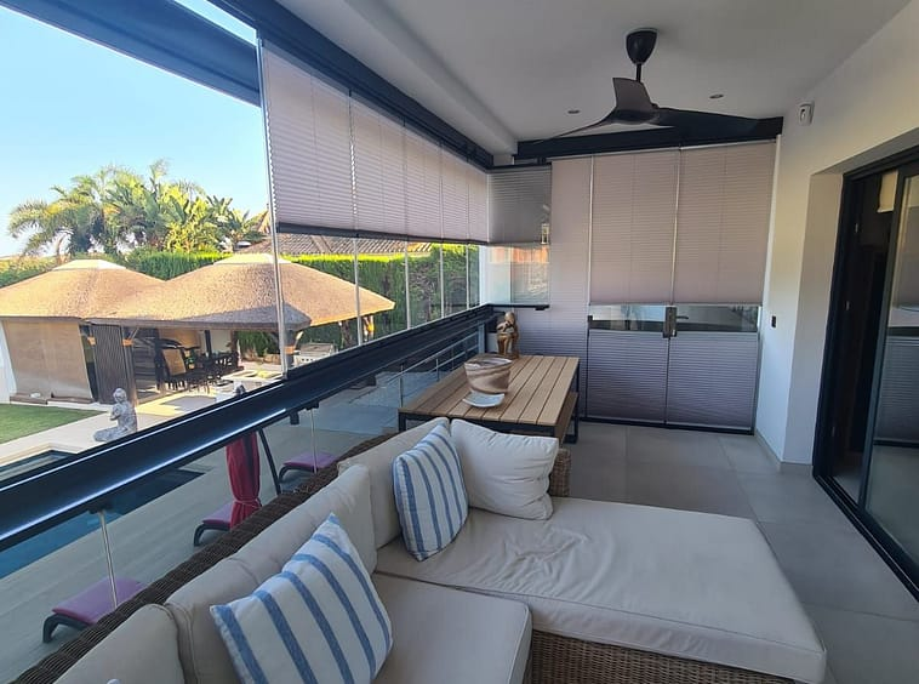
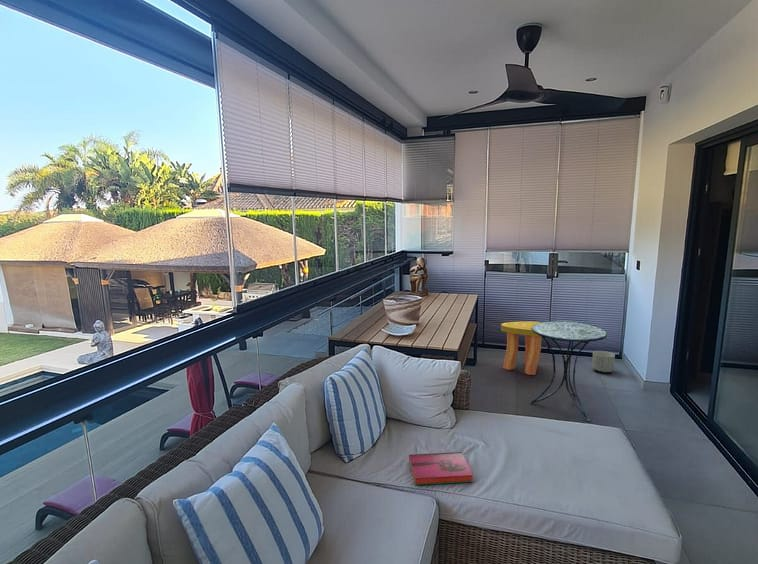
+ hardback book [408,451,474,486]
+ stool [500,320,542,376]
+ planter [591,350,616,374]
+ side table [528,320,608,422]
